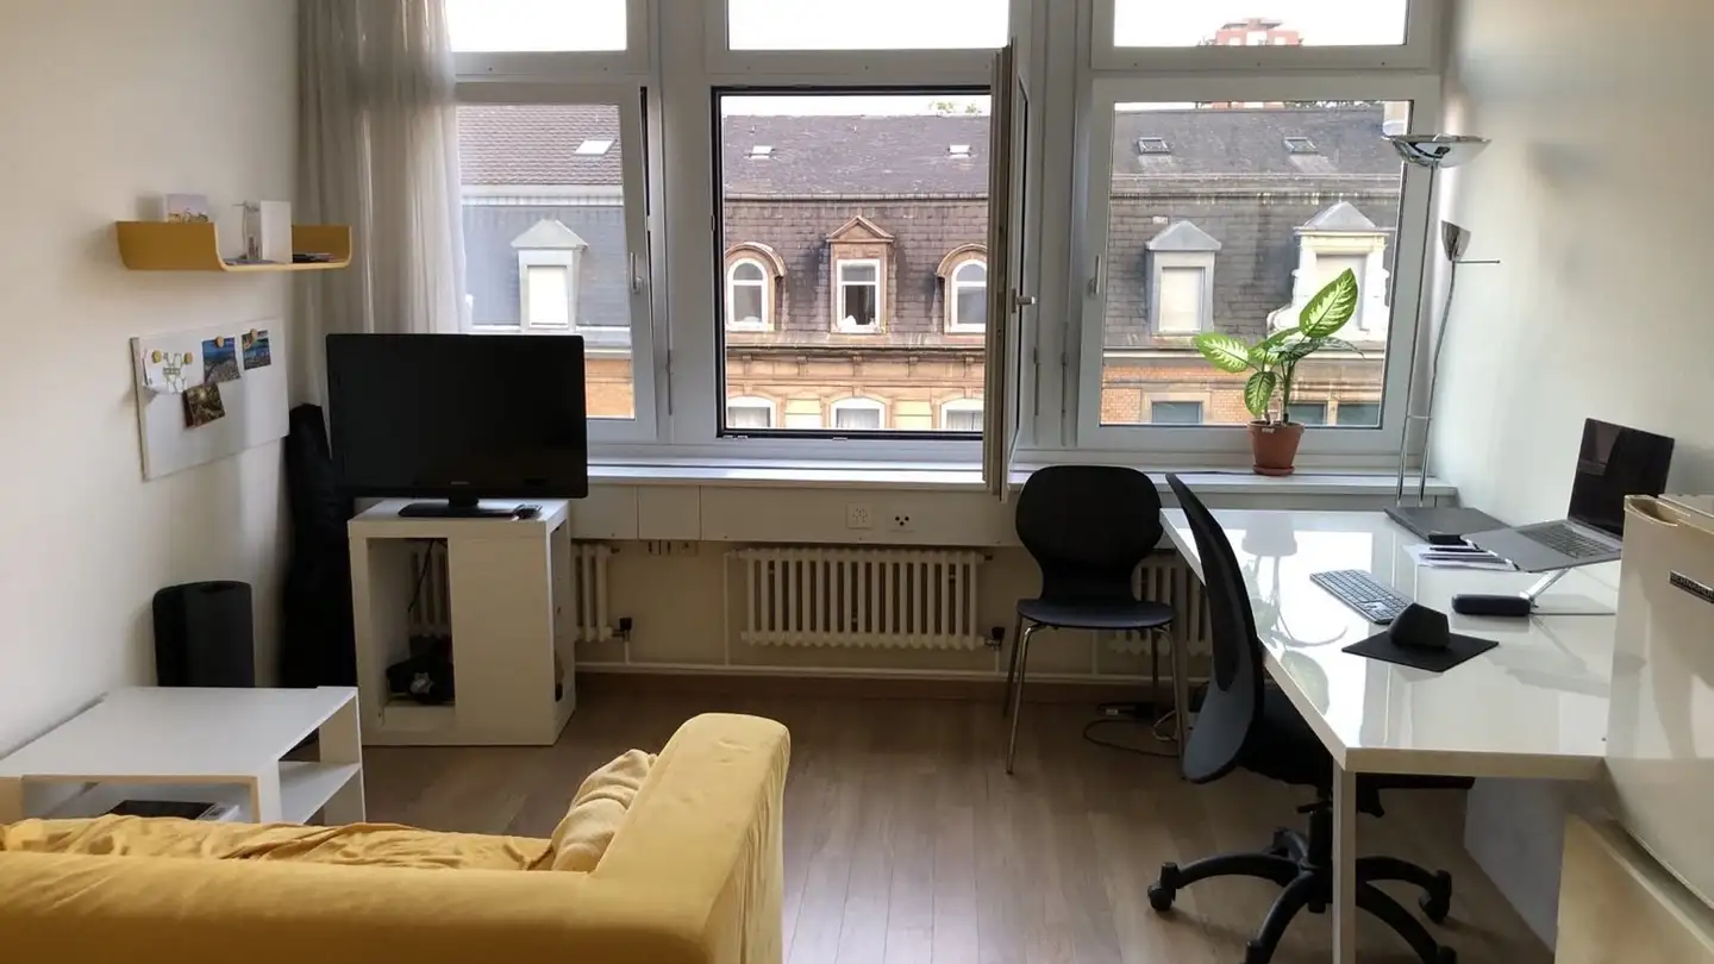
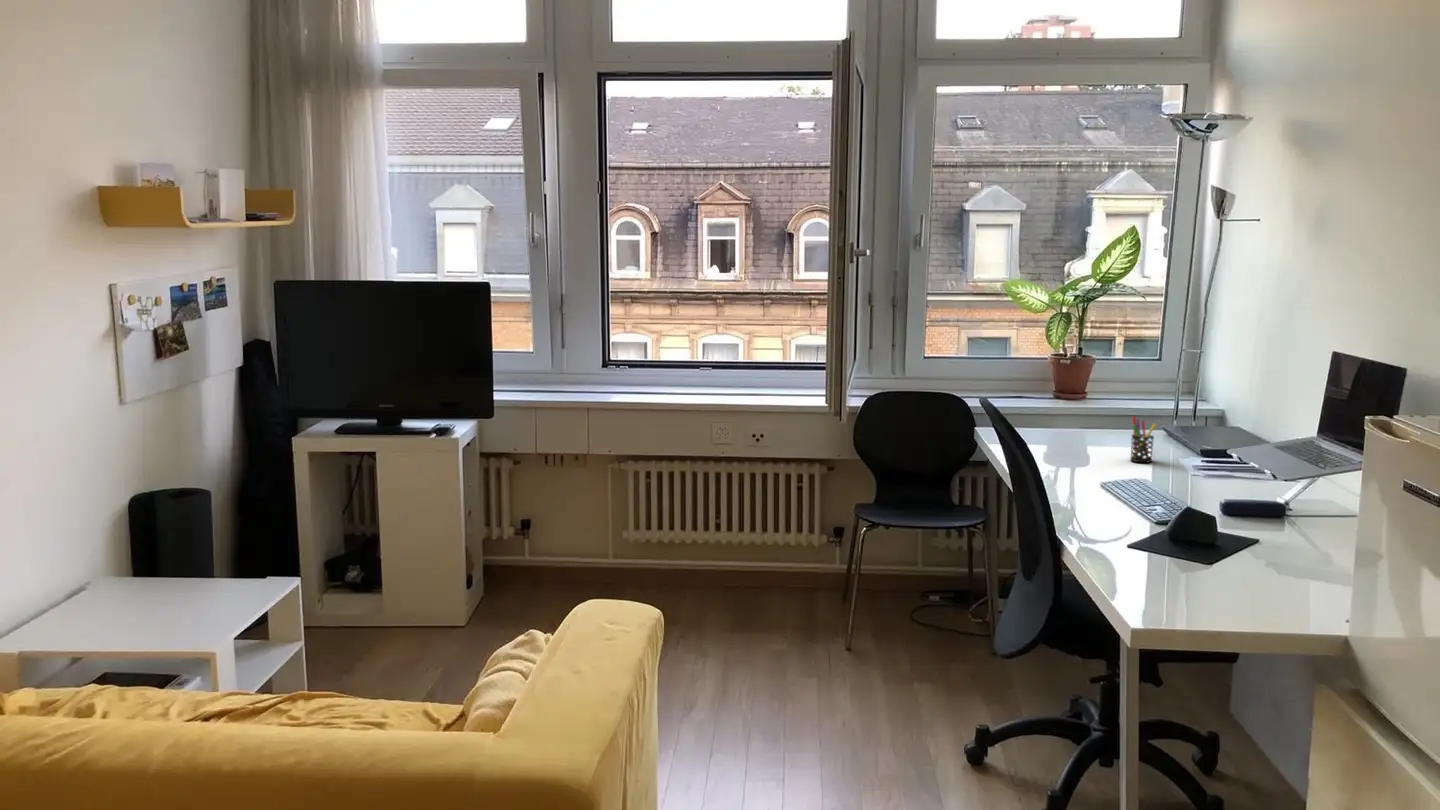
+ pen holder [1129,415,1157,464]
